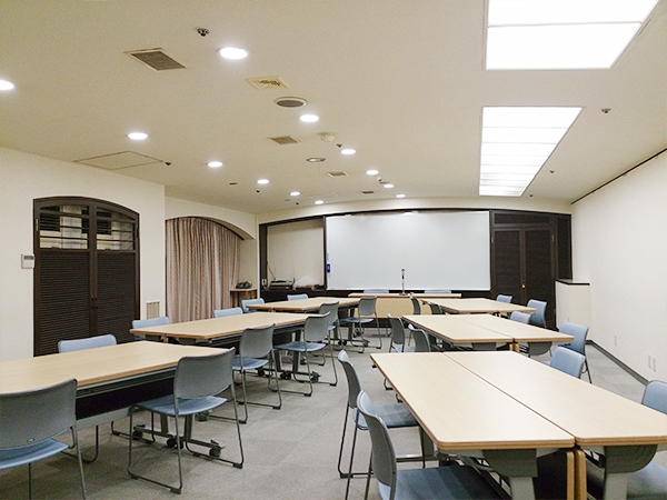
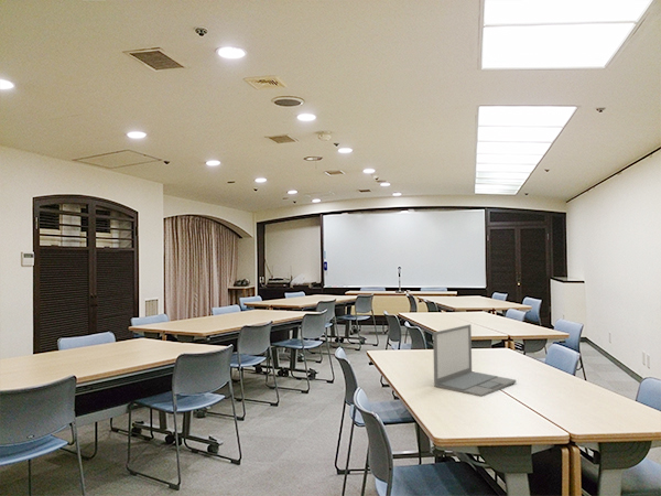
+ laptop [432,323,517,398]
